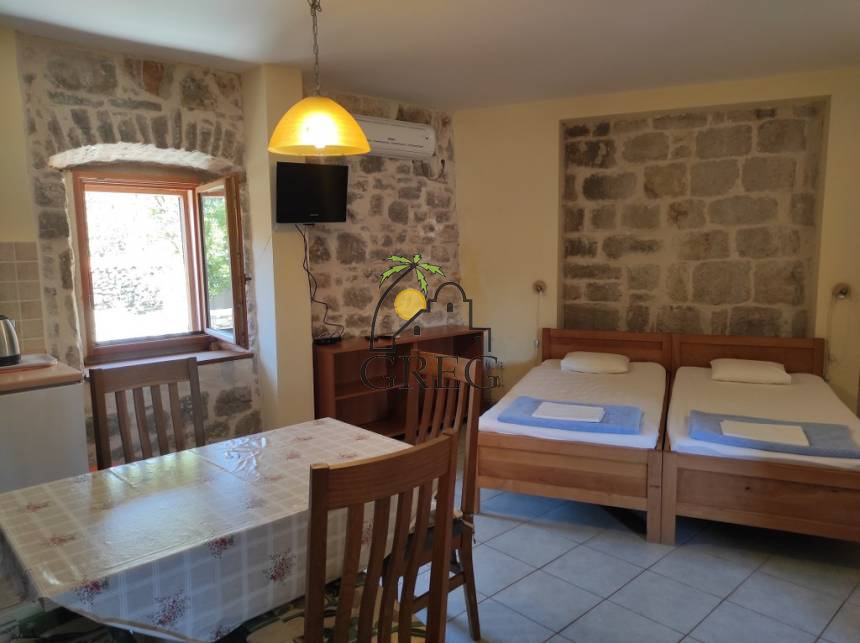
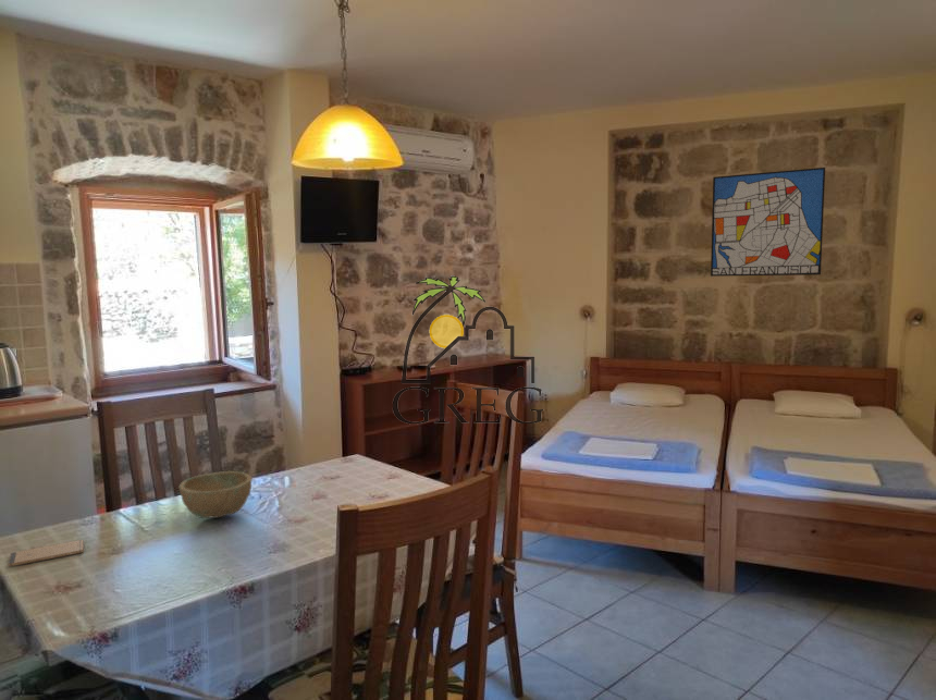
+ bowl [178,470,254,519]
+ smartphone [7,539,85,568]
+ wall art [710,167,826,278]
